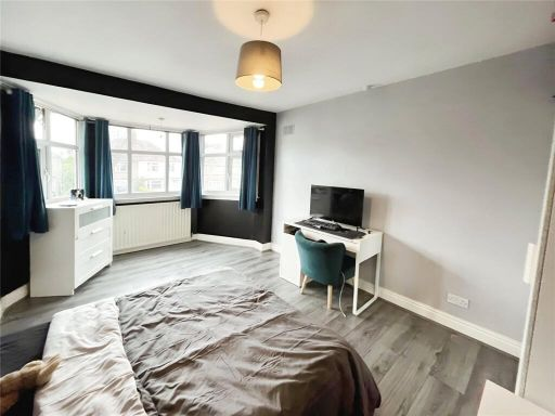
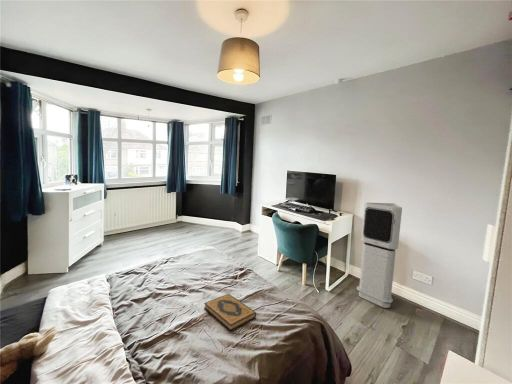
+ hardback book [203,293,257,332]
+ air purifier [356,202,403,309]
